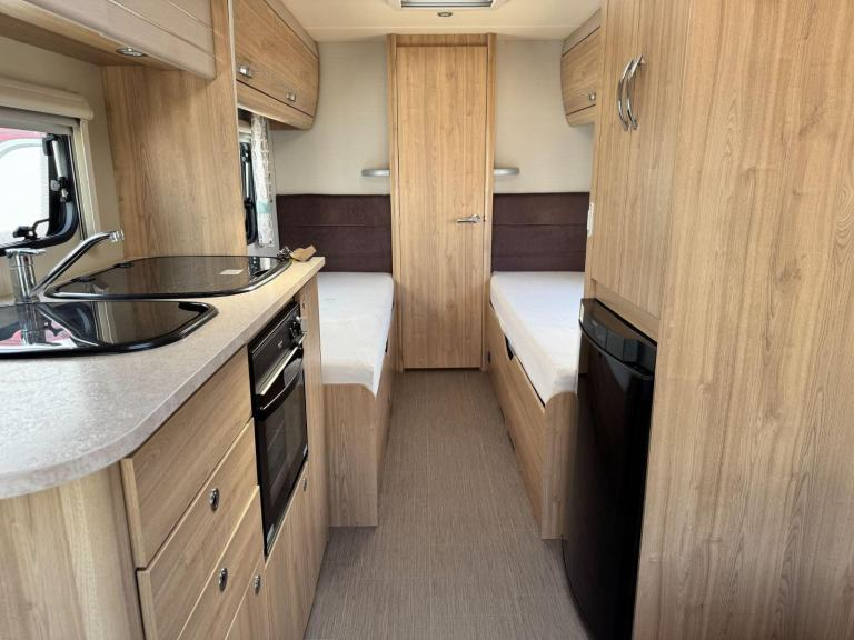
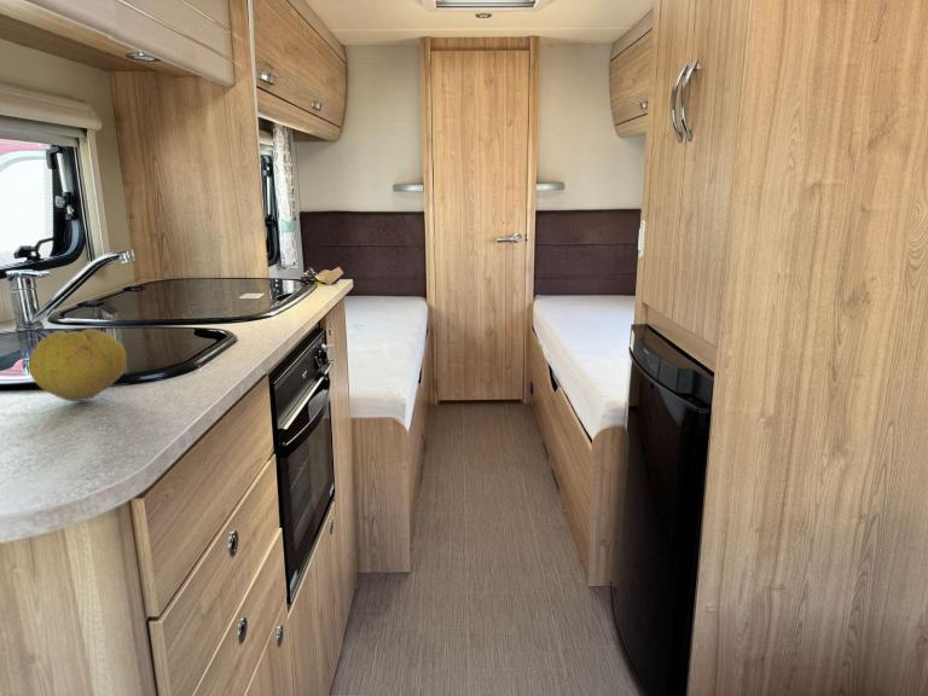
+ fruit [28,327,127,402]
